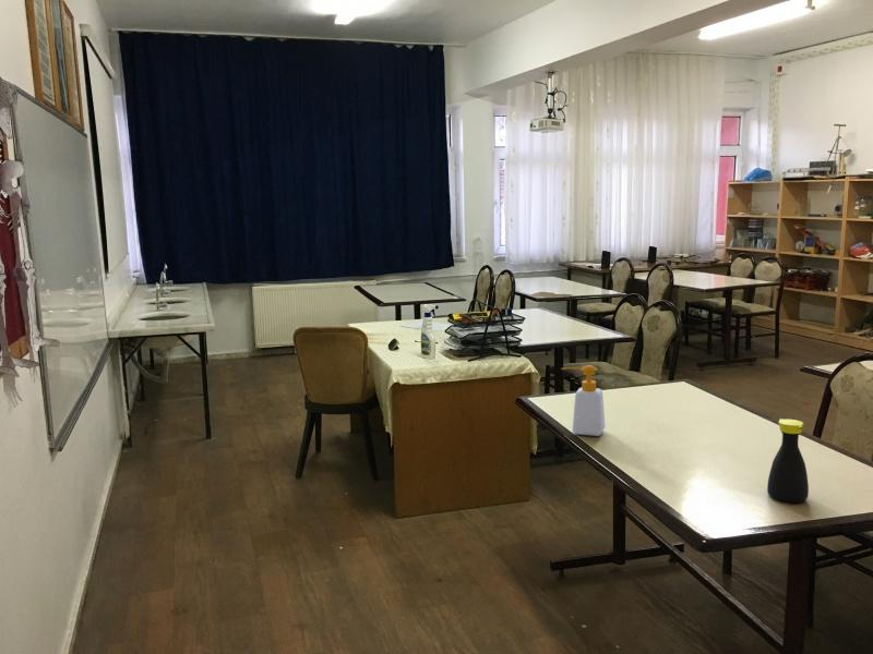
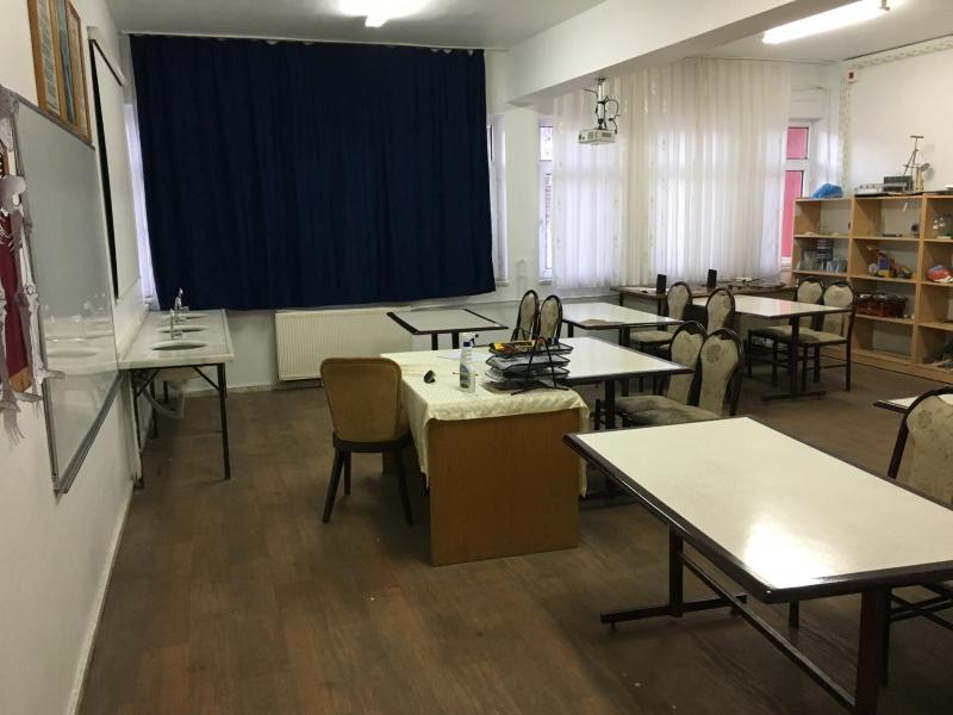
- soap bottle [560,364,607,437]
- bottle [766,417,810,504]
